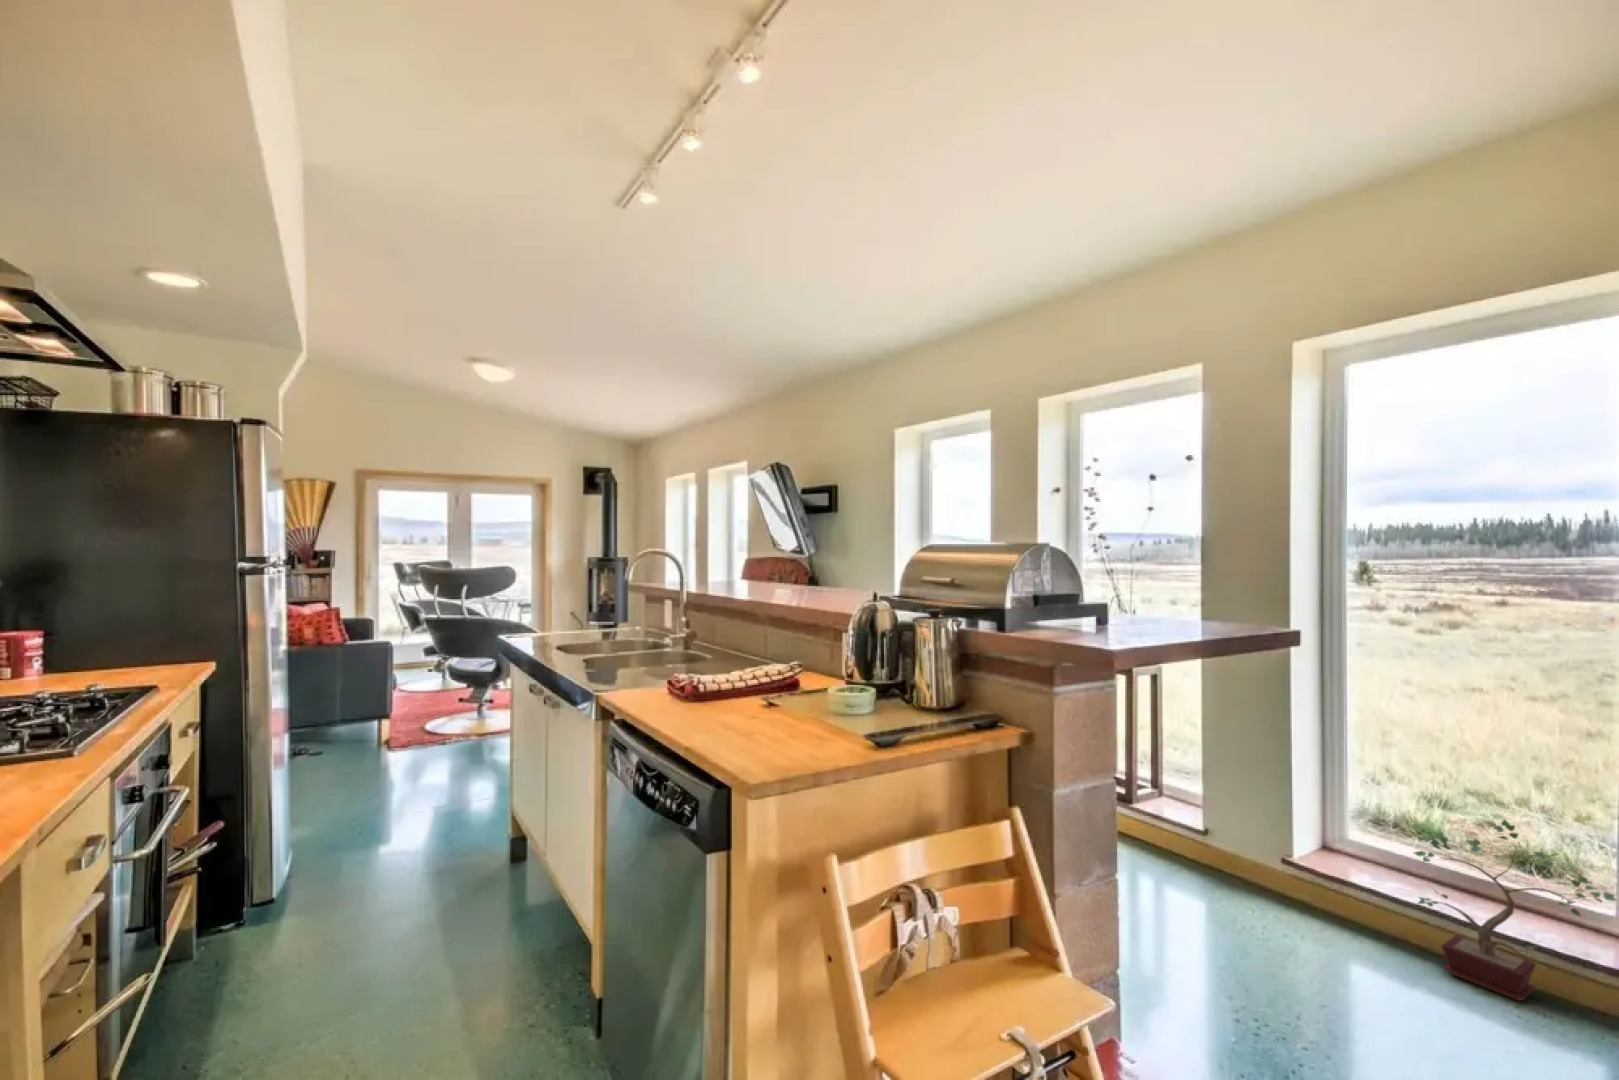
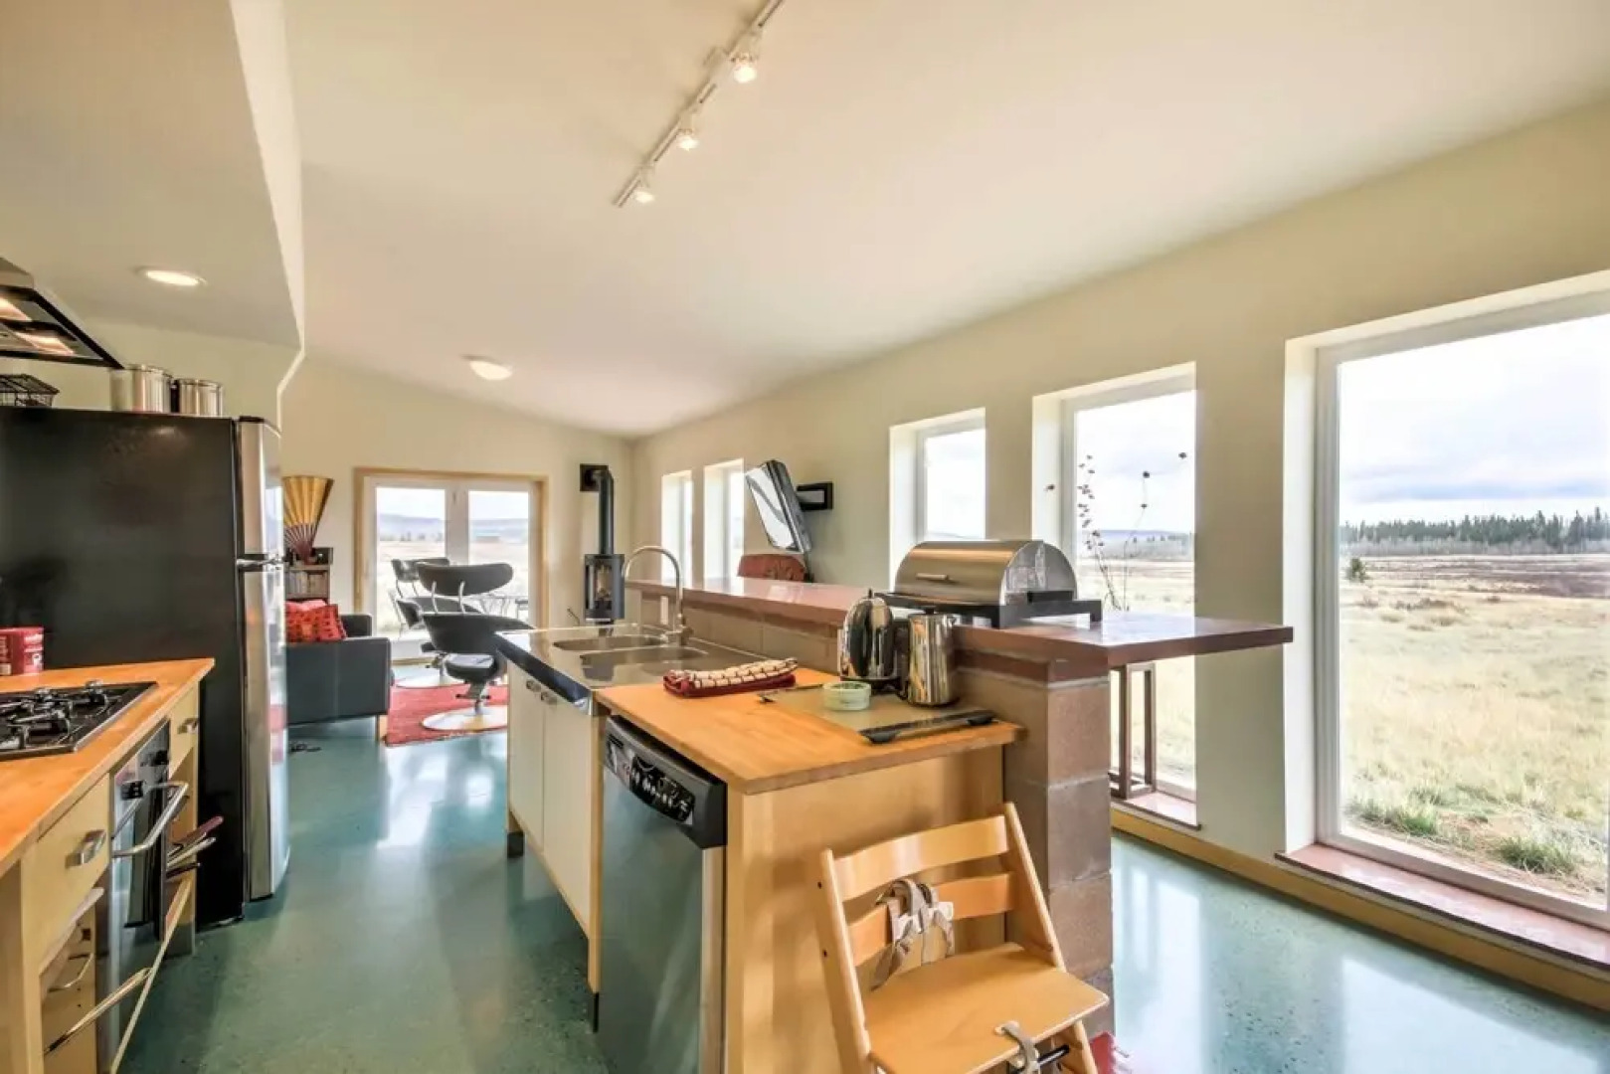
- potted plant [1413,818,1619,1002]
